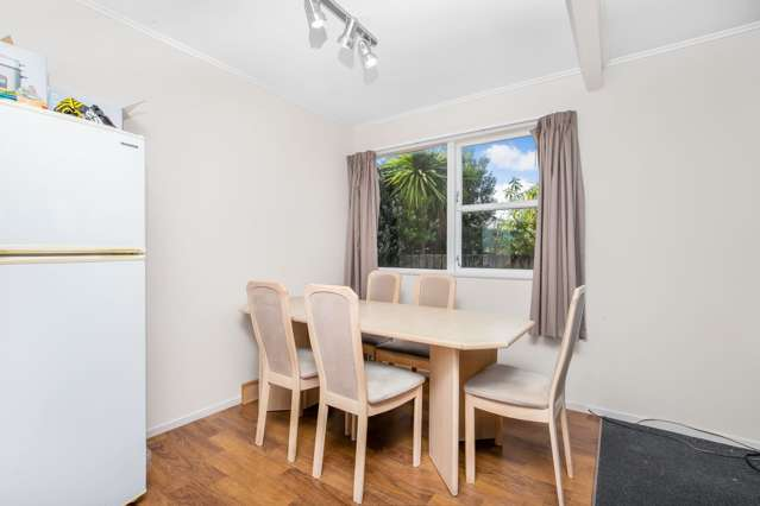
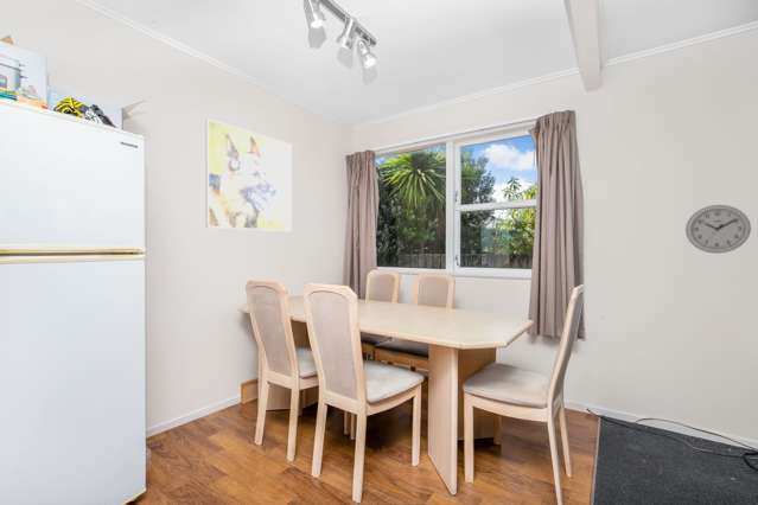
+ wall clock [684,204,752,255]
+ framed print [204,117,292,232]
